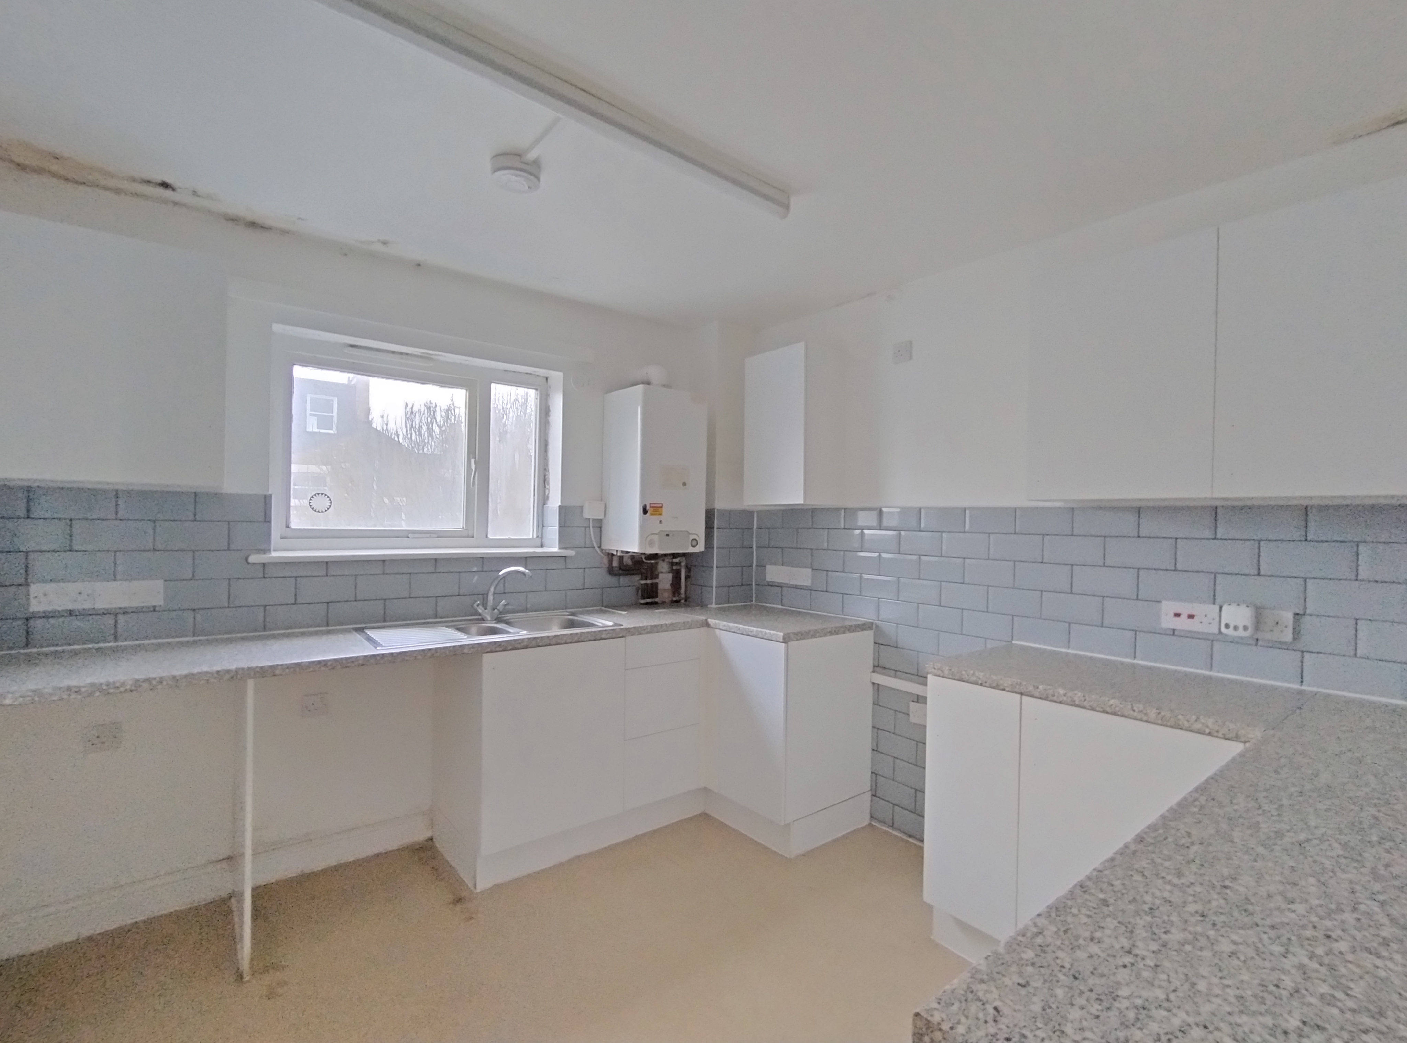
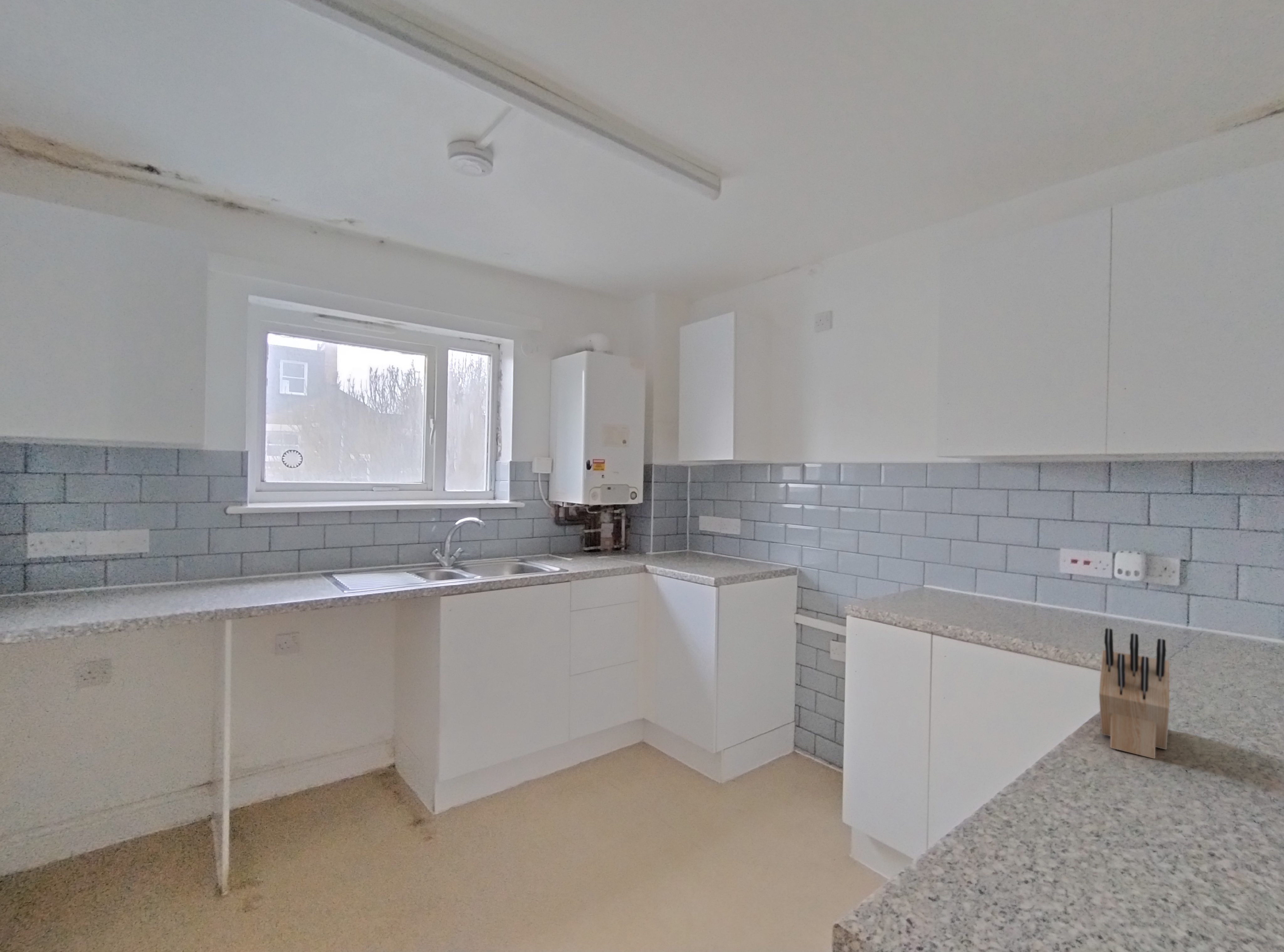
+ knife block [1099,628,1170,759]
